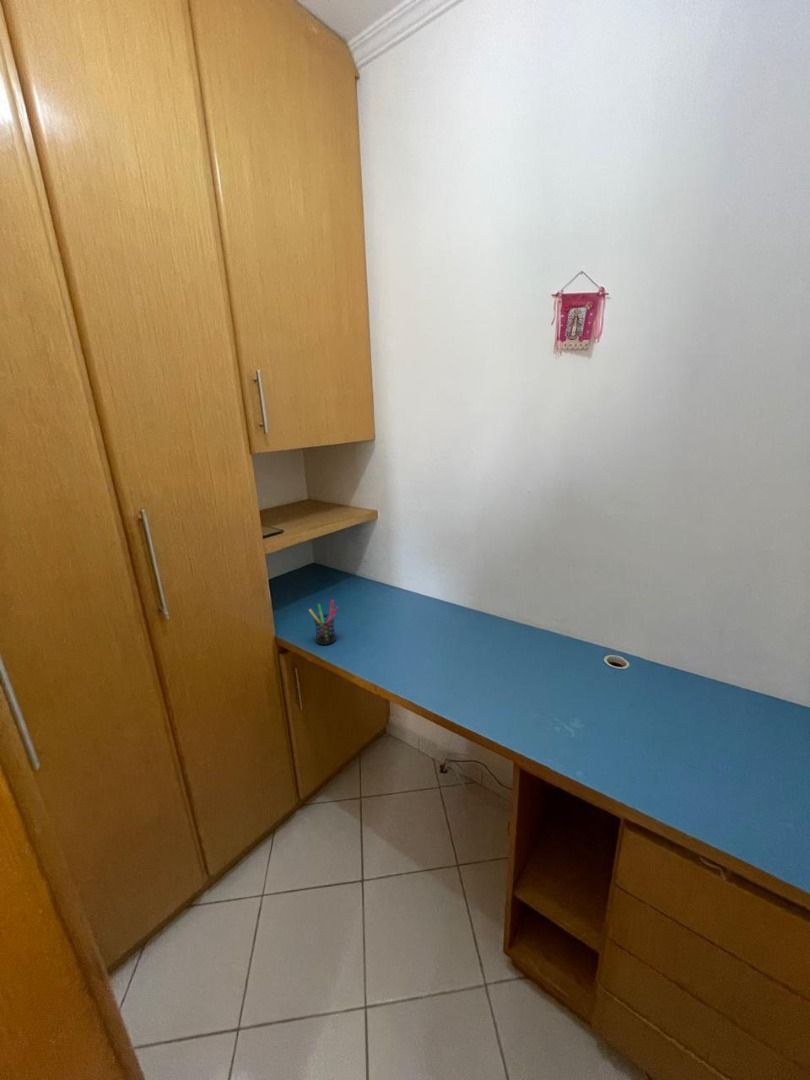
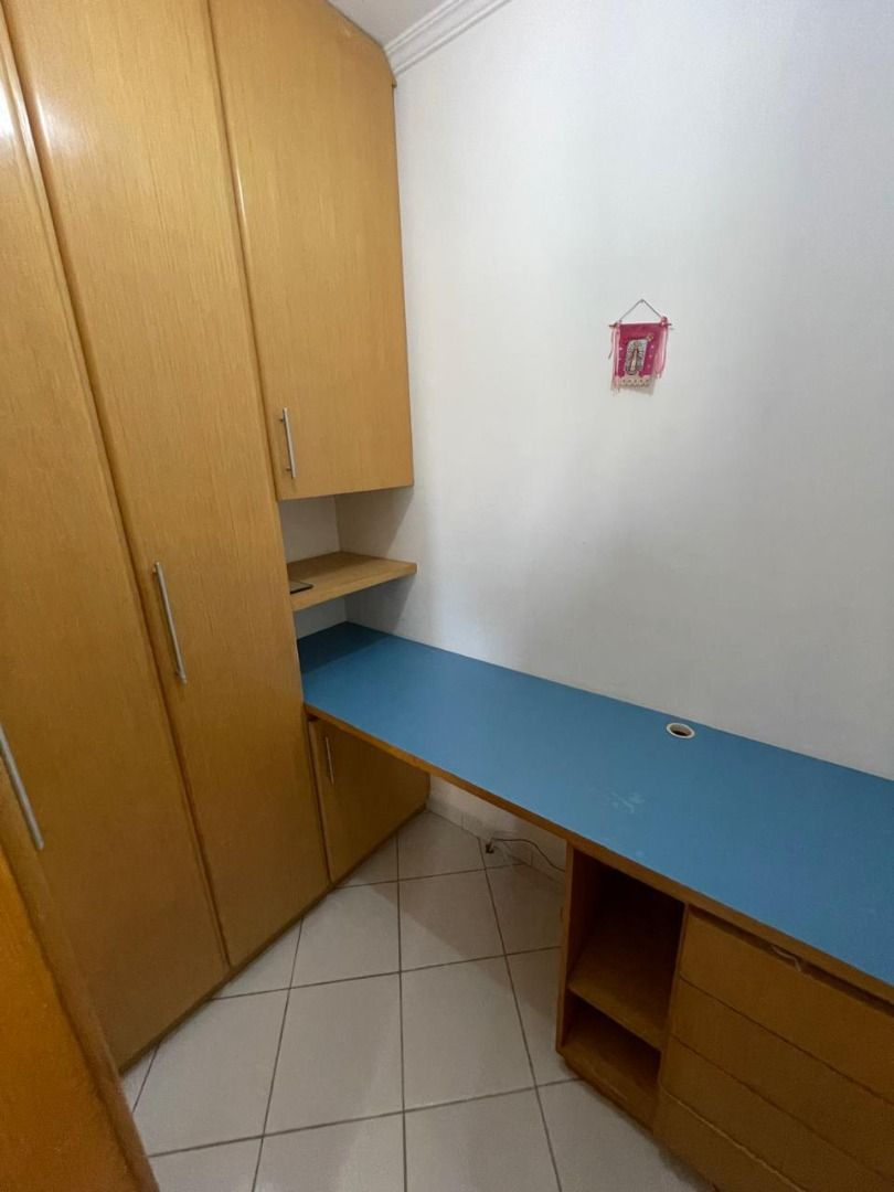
- pen holder [308,599,340,646]
